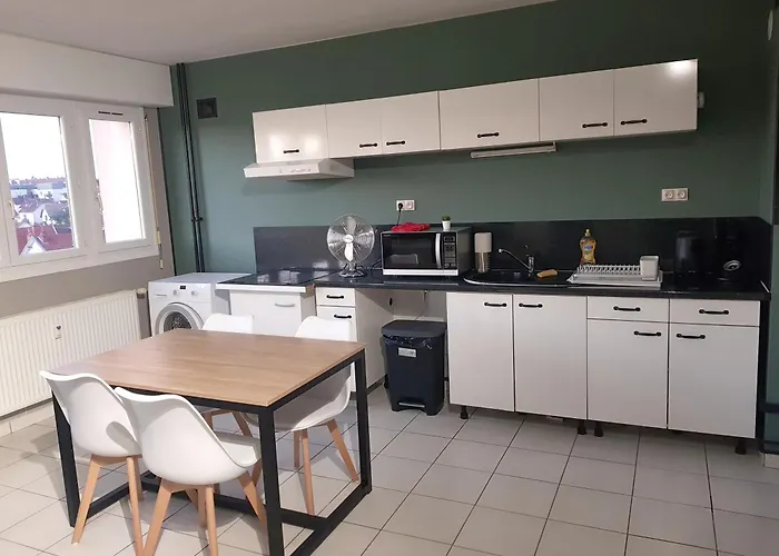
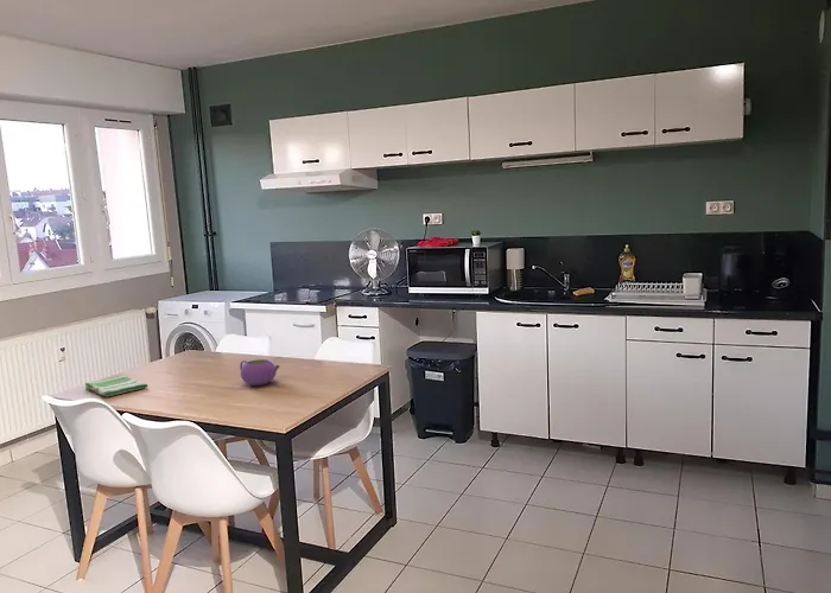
+ teapot [239,358,281,387]
+ dish towel [84,374,150,397]
